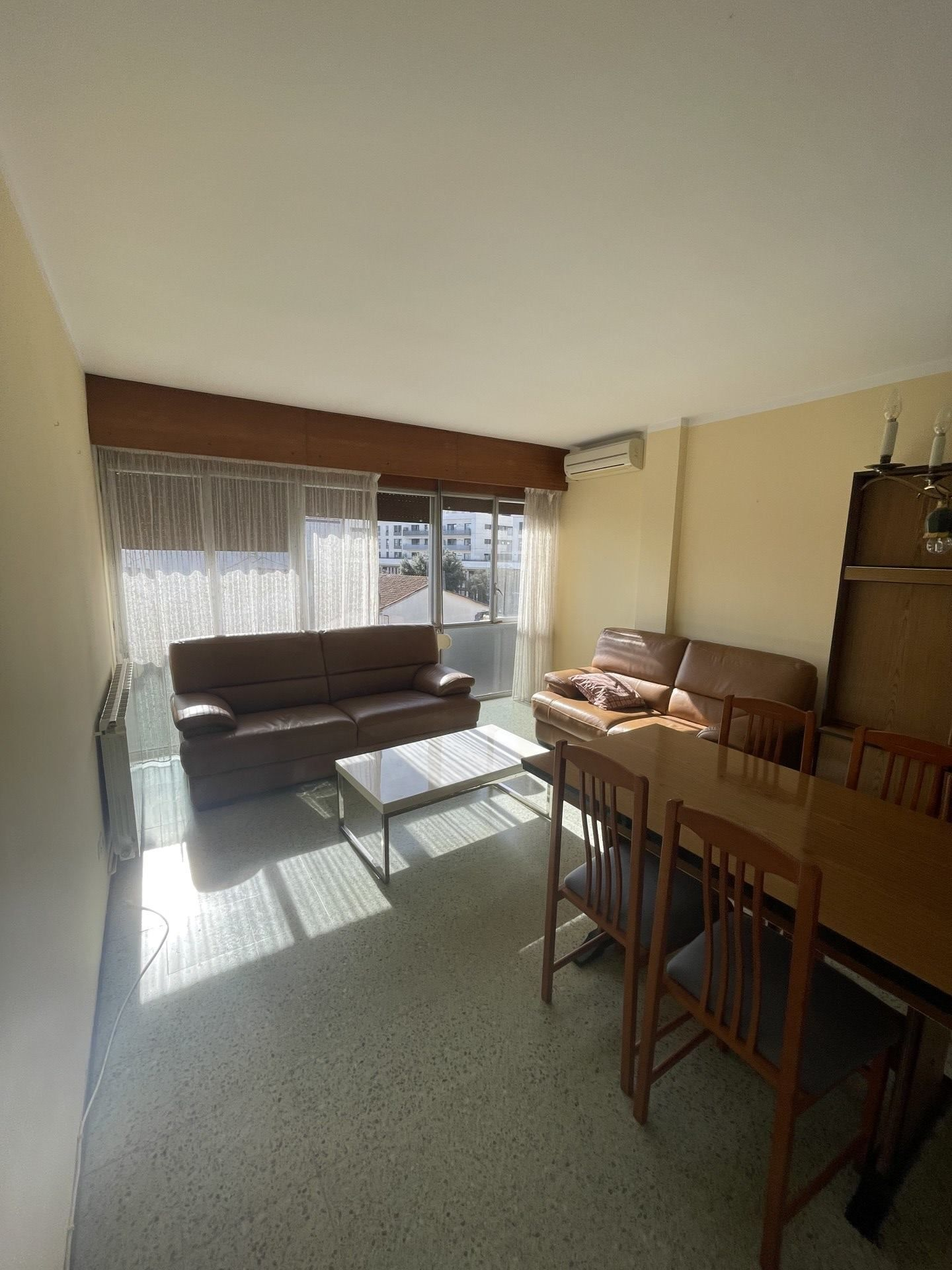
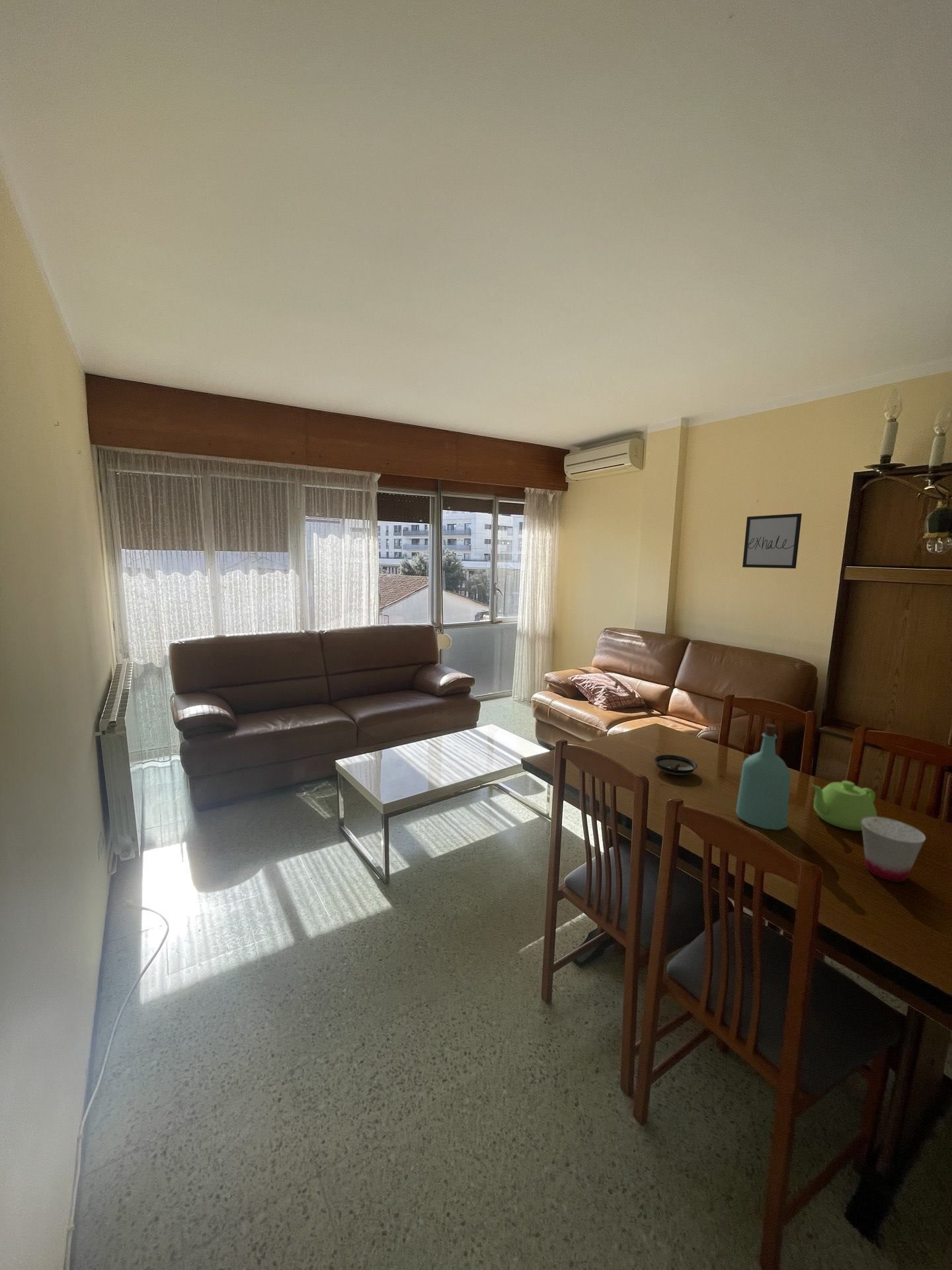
+ cup [861,816,926,883]
+ teapot [811,780,878,831]
+ saucer [653,754,698,776]
+ wall art [742,513,803,569]
+ bottle [735,723,791,831]
